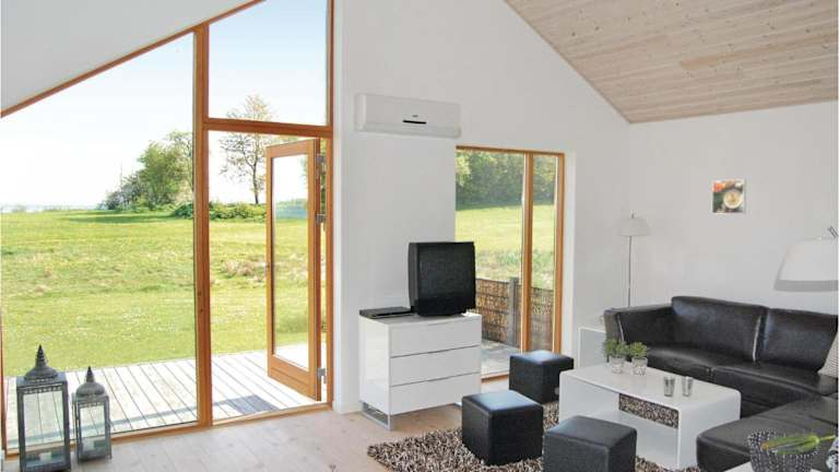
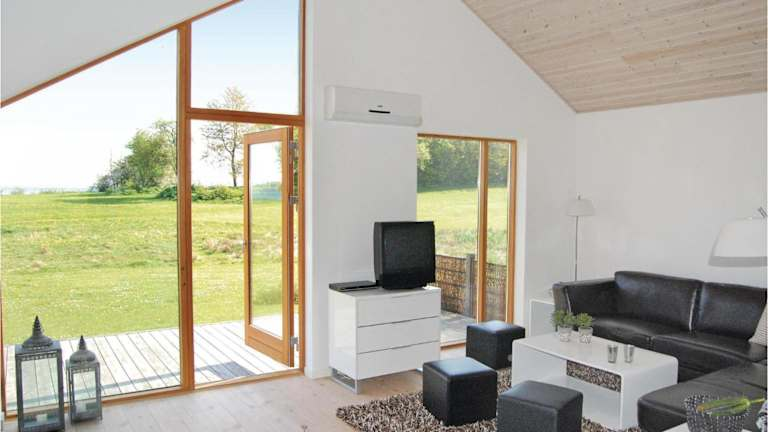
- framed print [711,178,747,215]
